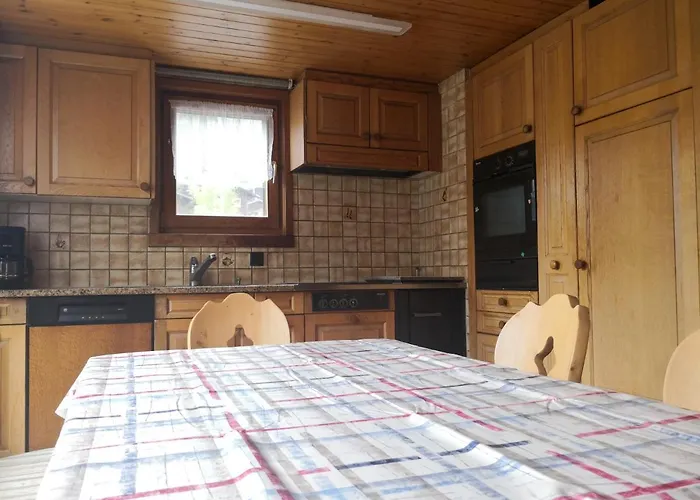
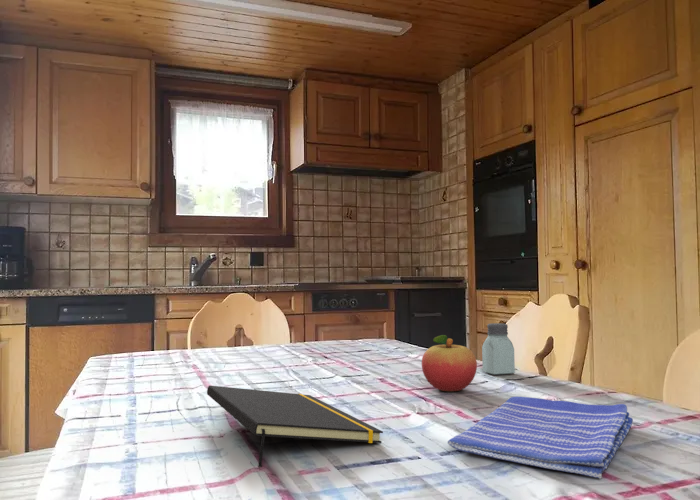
+ notepad [206,385,384,468]
+ dish towel [447,396,634,479]
+ fruit [421,334,478,392]
+ saltshaker [481,322,516,376]
